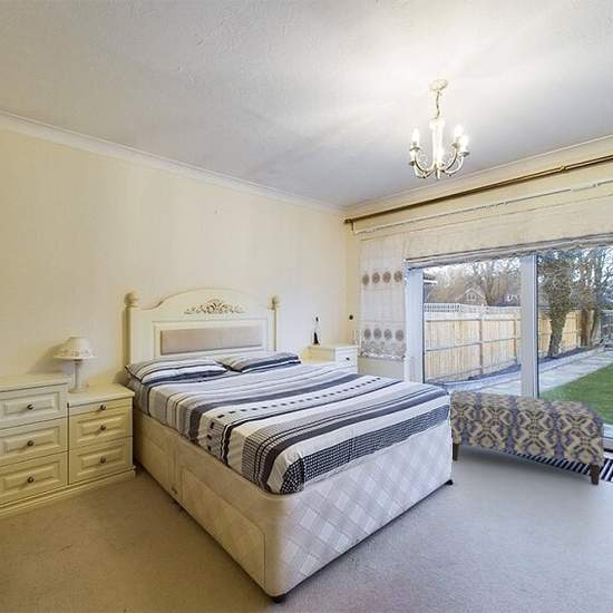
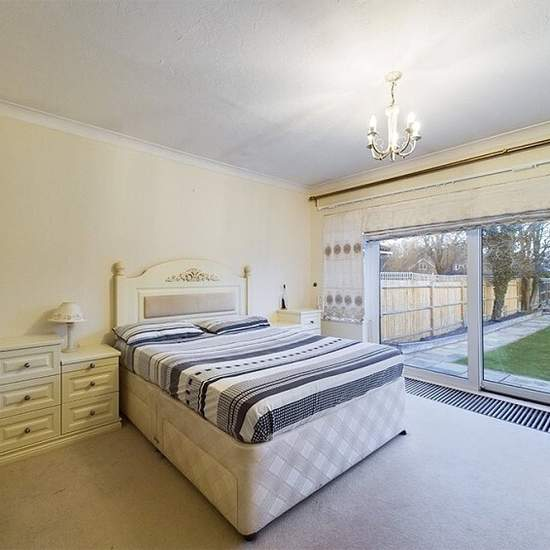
- bench [448,389,605,486]
